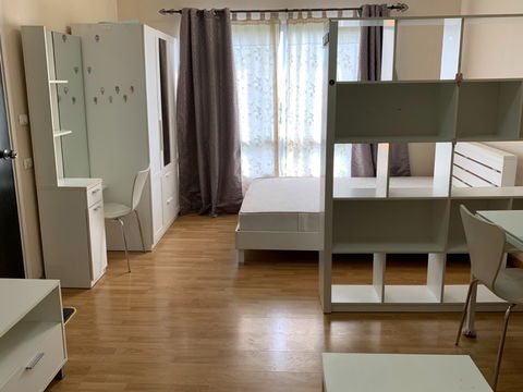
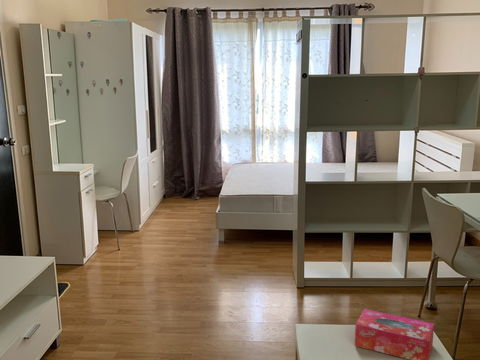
+ tissue box [354,308,435,360]
